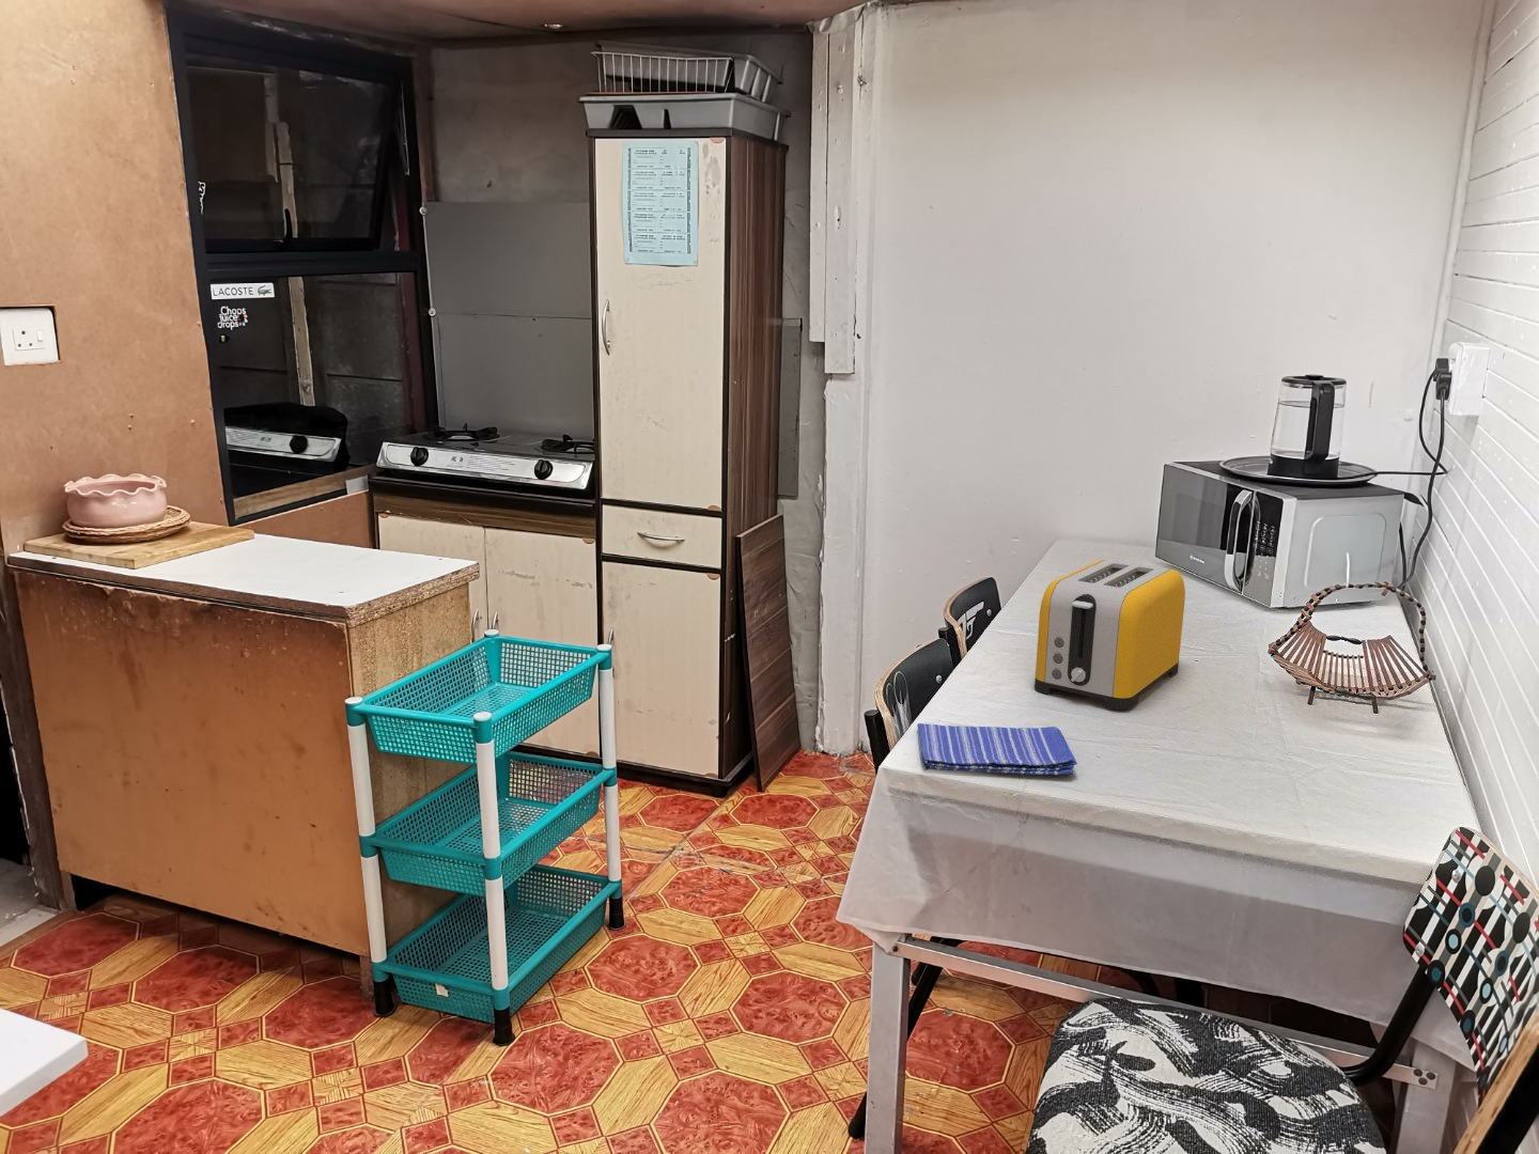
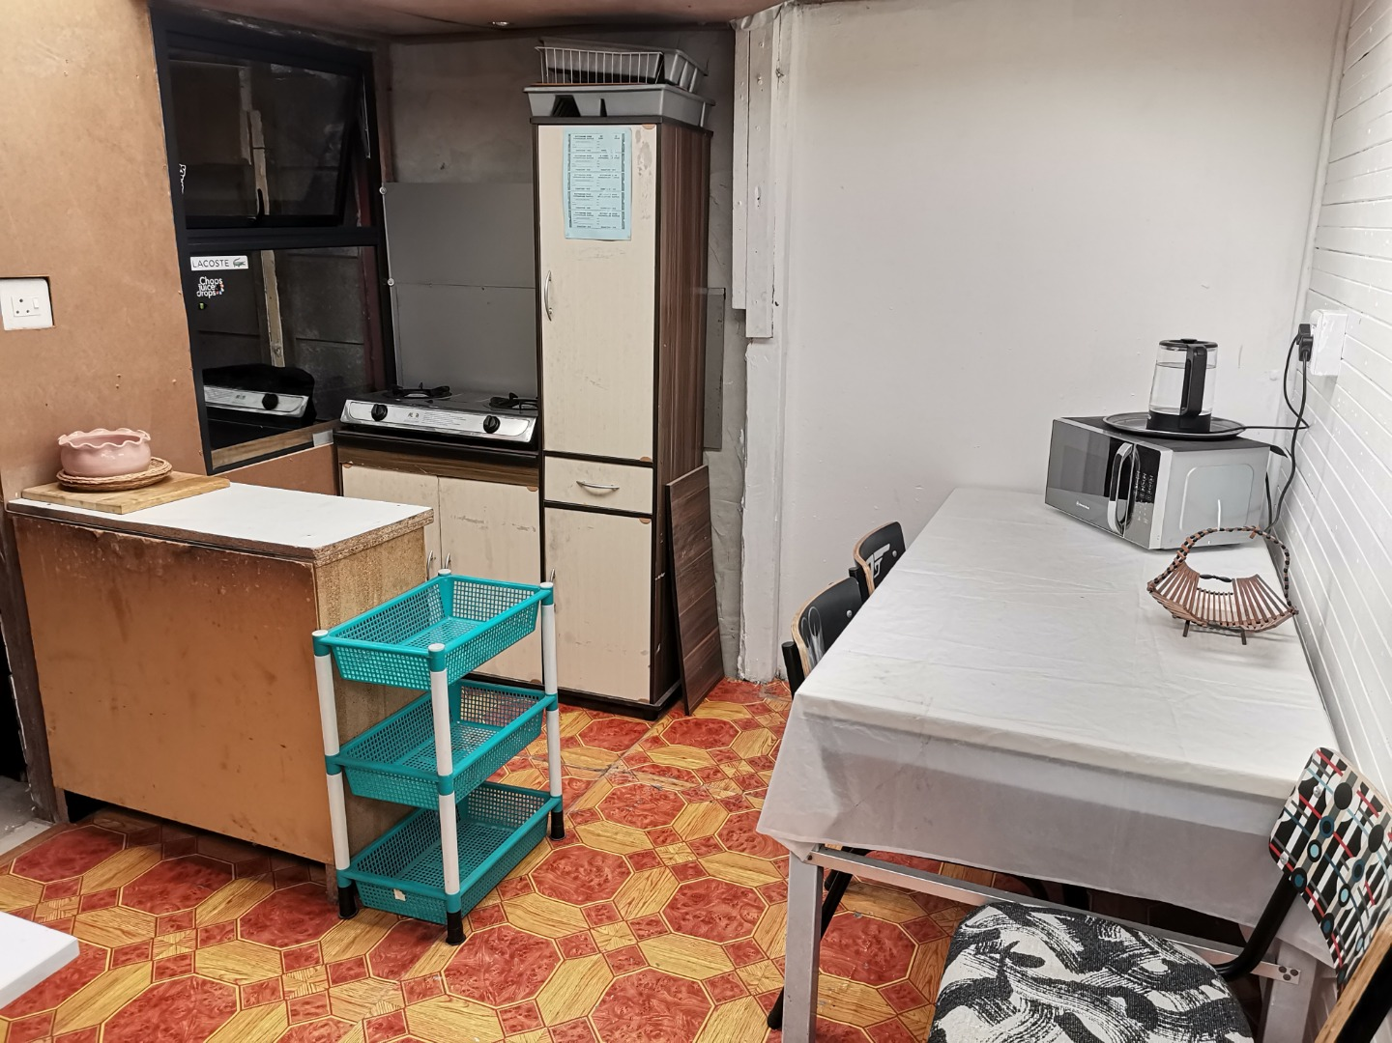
- toaster [1034,559,1186,710]
- dish towel [916,722,1079,776]
